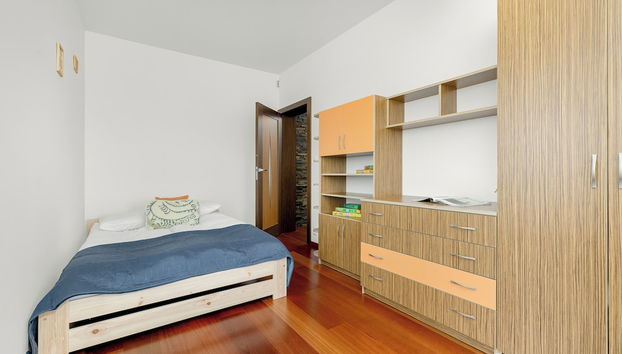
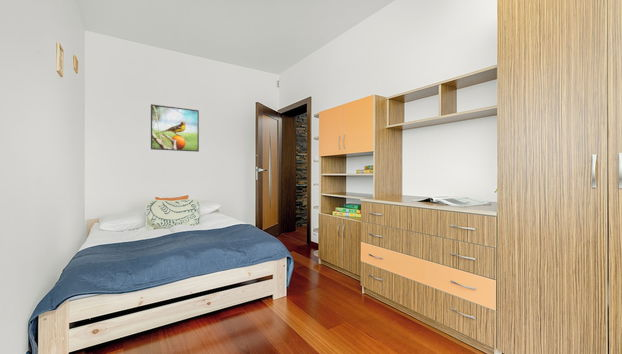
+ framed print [150,103,200,153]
